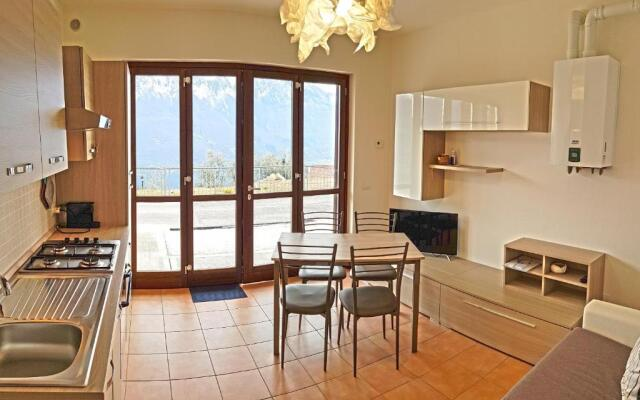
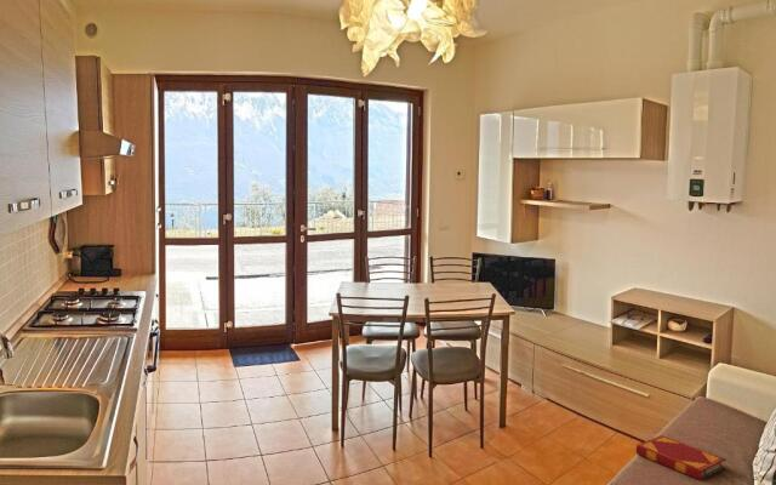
+ hardback book [635,434,728,481]
